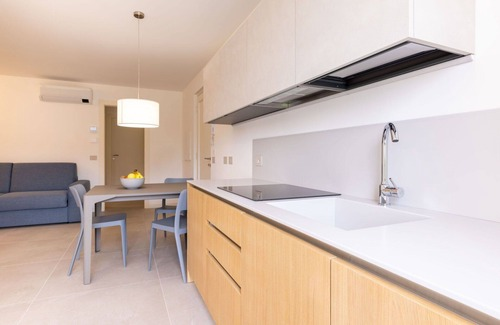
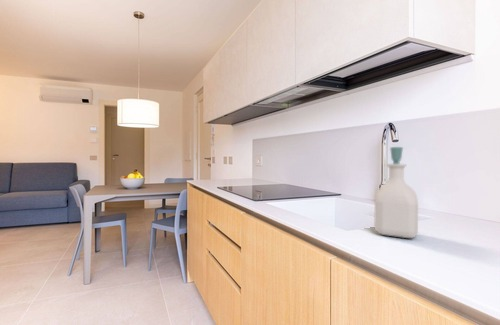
+ soap bottle [373,146,419,239]
